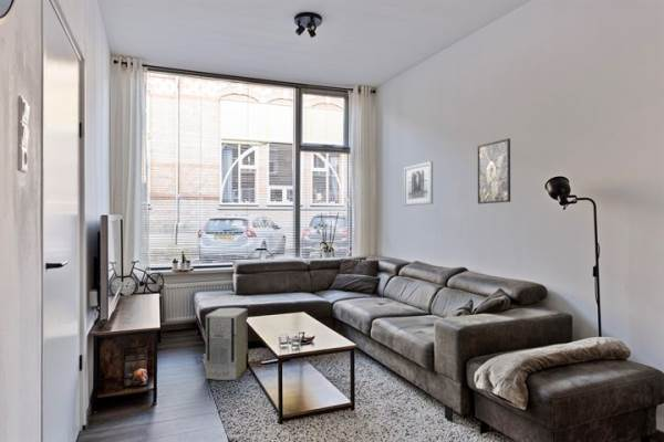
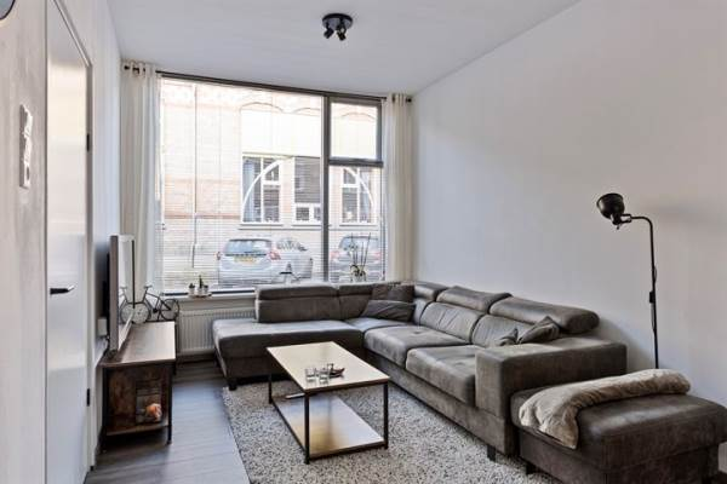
- wall art [403,160,434,207]
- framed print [476,137,511,204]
- air purifier [205,307,249,381]
